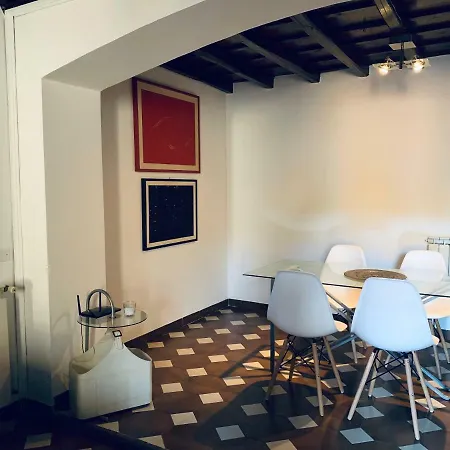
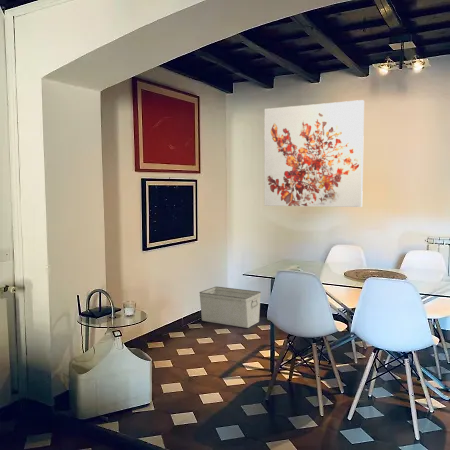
+ storage bin [198,286,262,329]
+ wall art [263,99,365,208]
